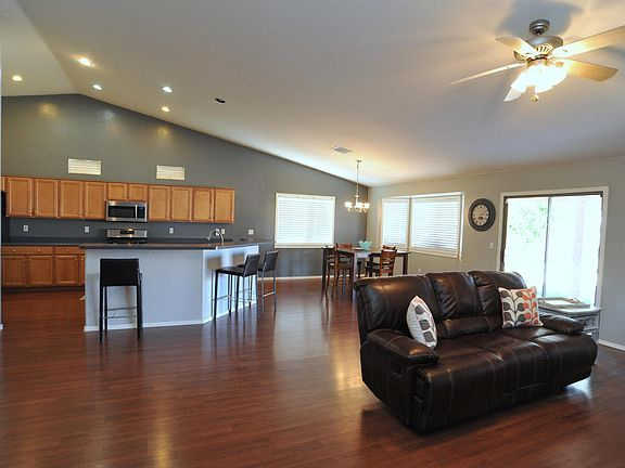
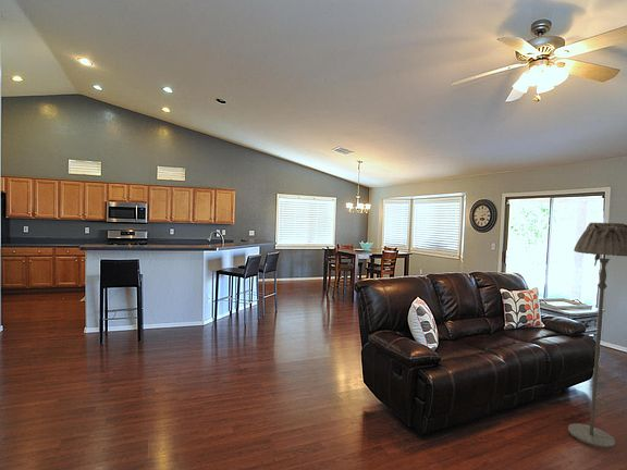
+ floor lamp [567,222,627,449]
